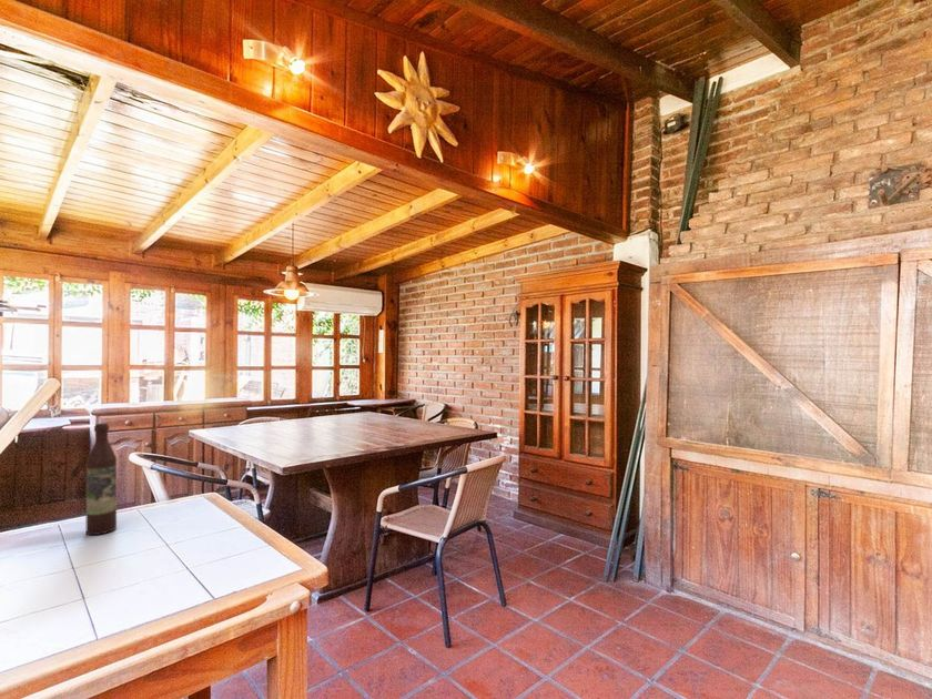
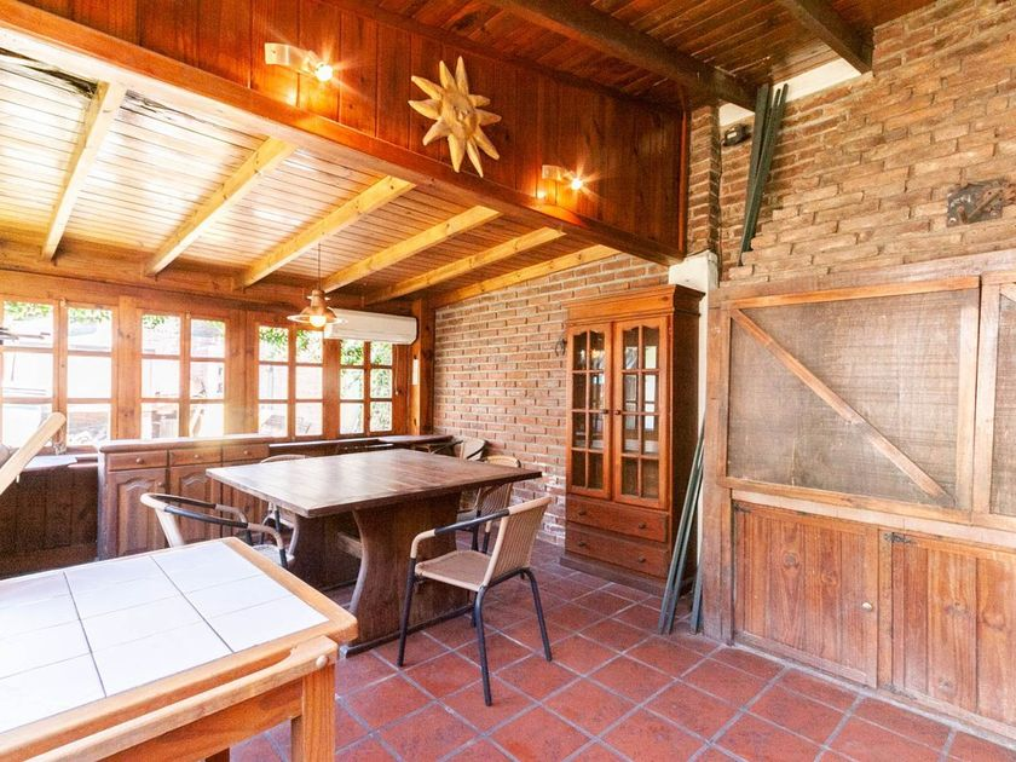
- wine bottle [85,421,118,536]
